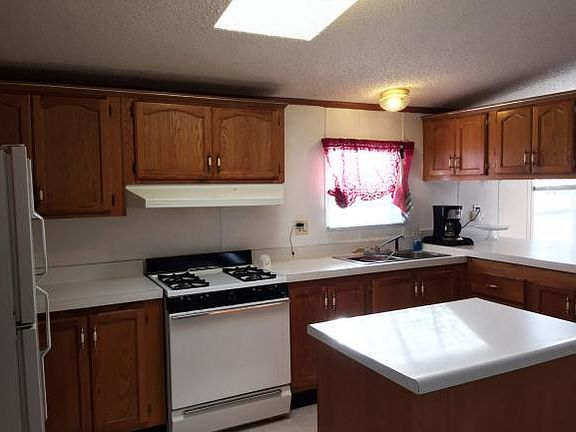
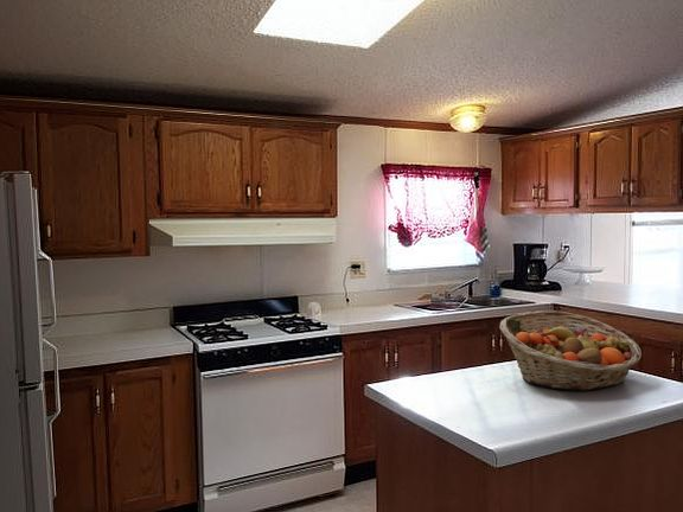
+ fruit basket [499,311,643,392]
